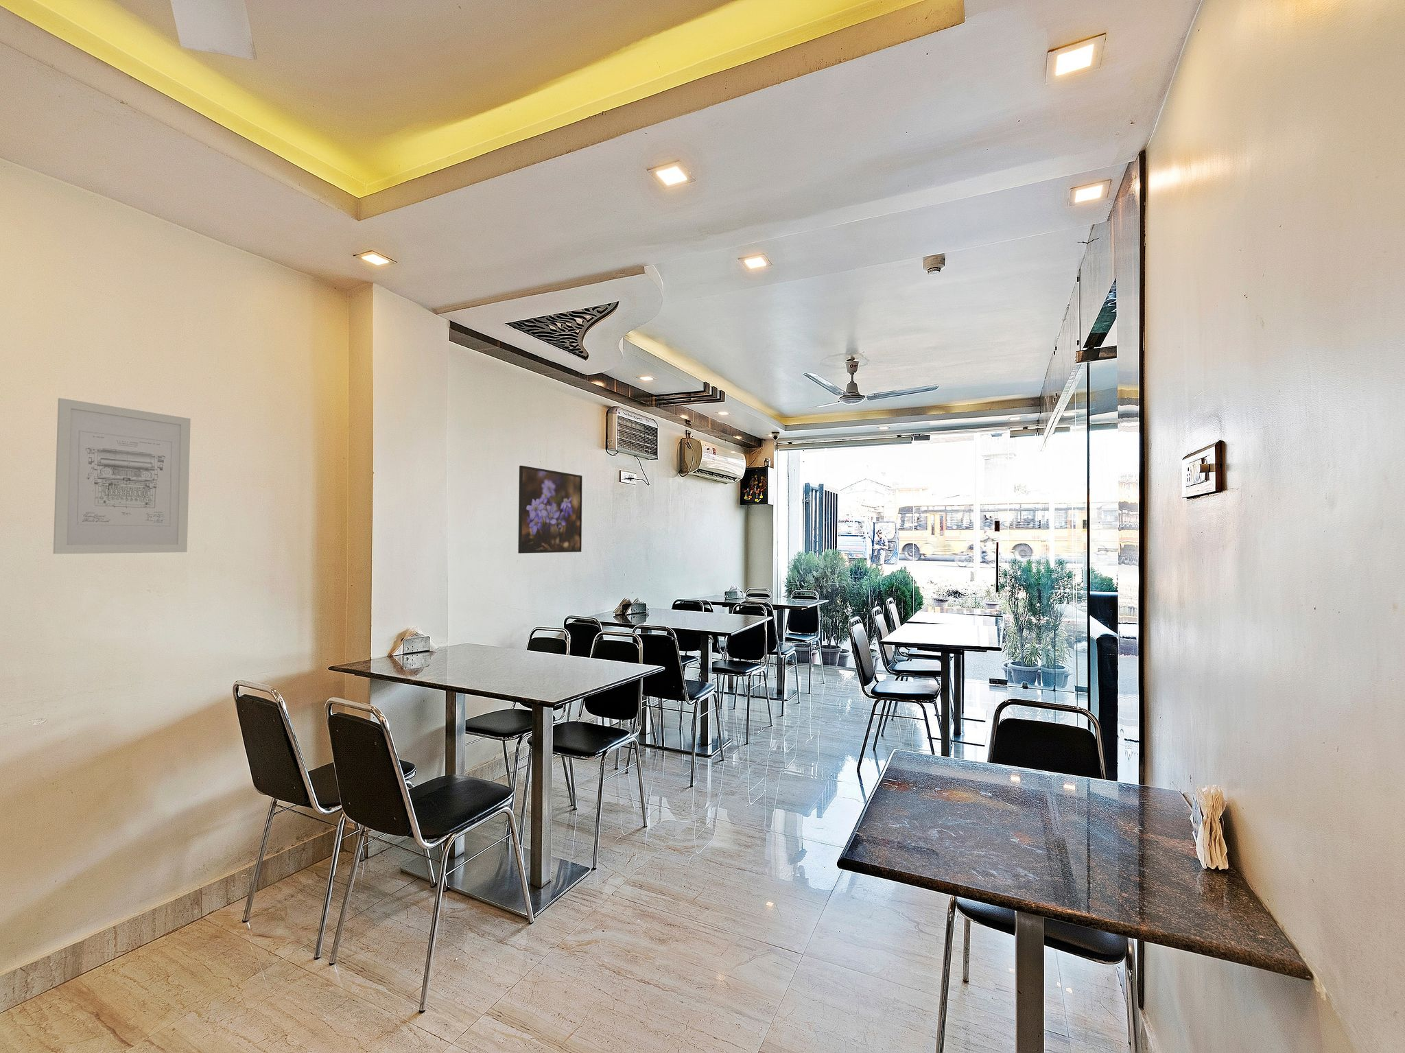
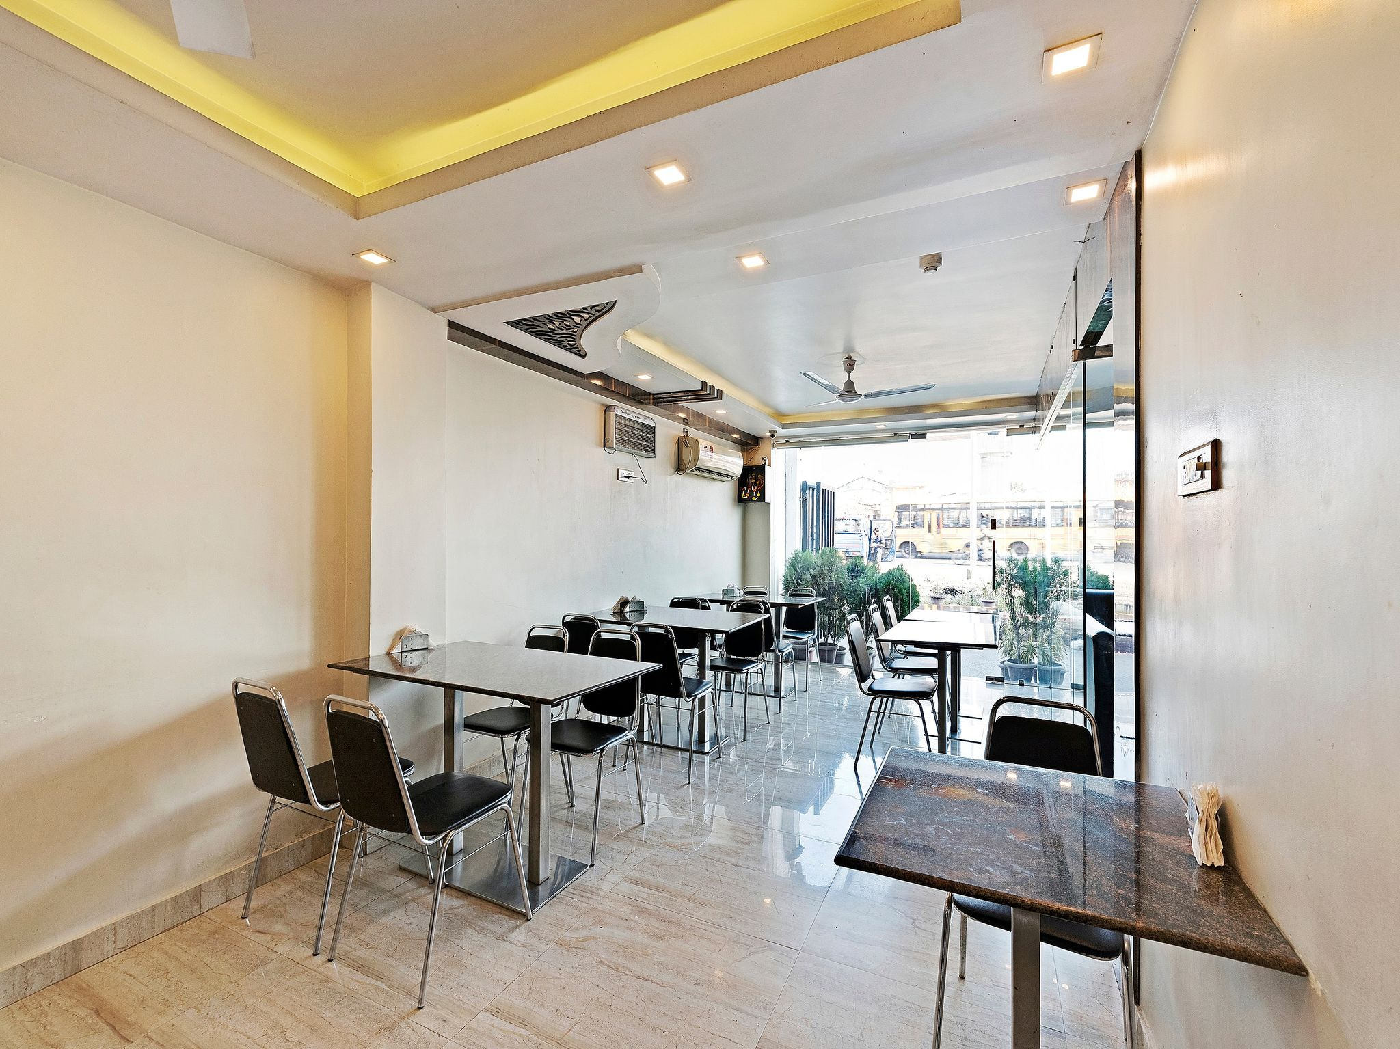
- wall art [53,397,191,554]
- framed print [518,465,583,554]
